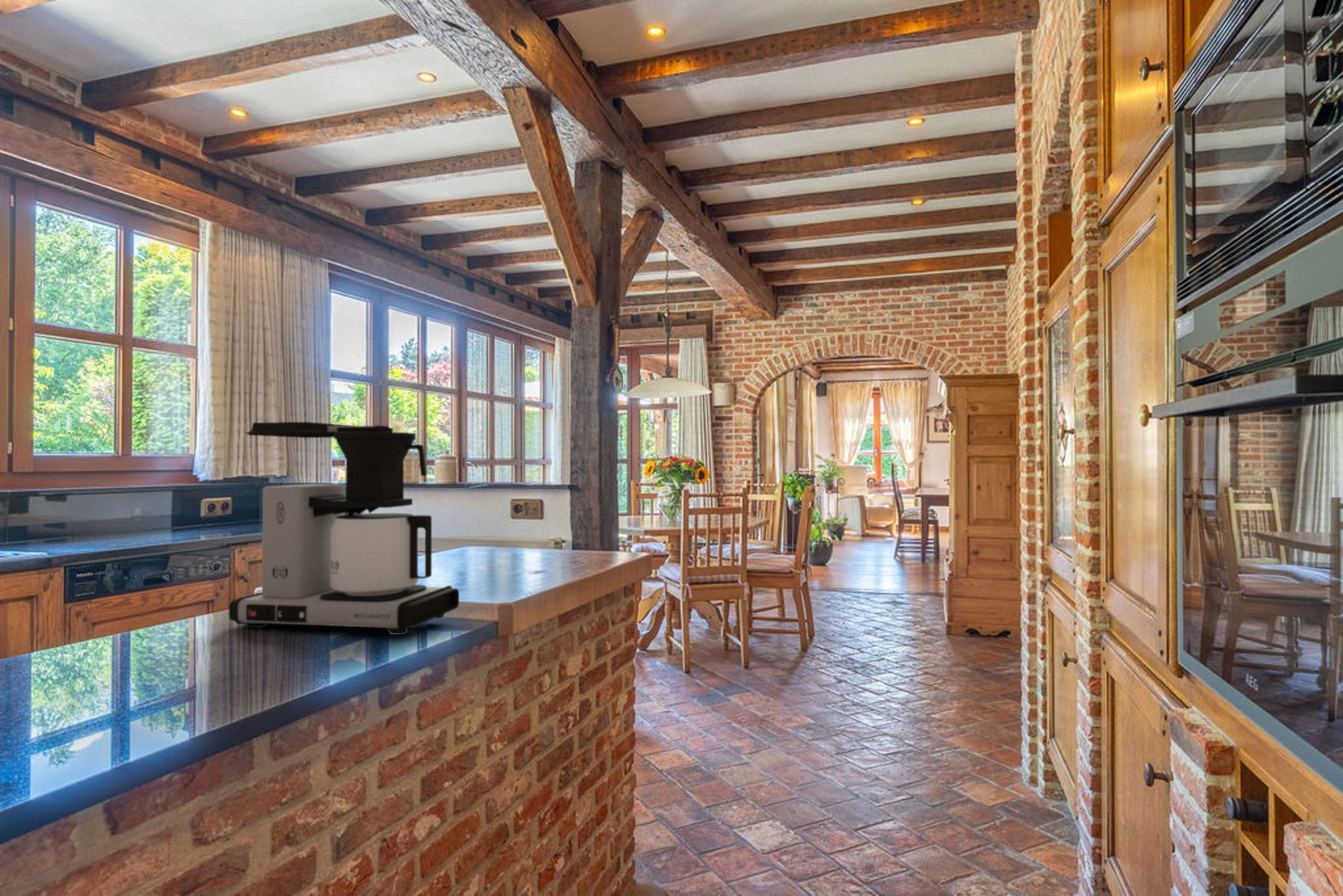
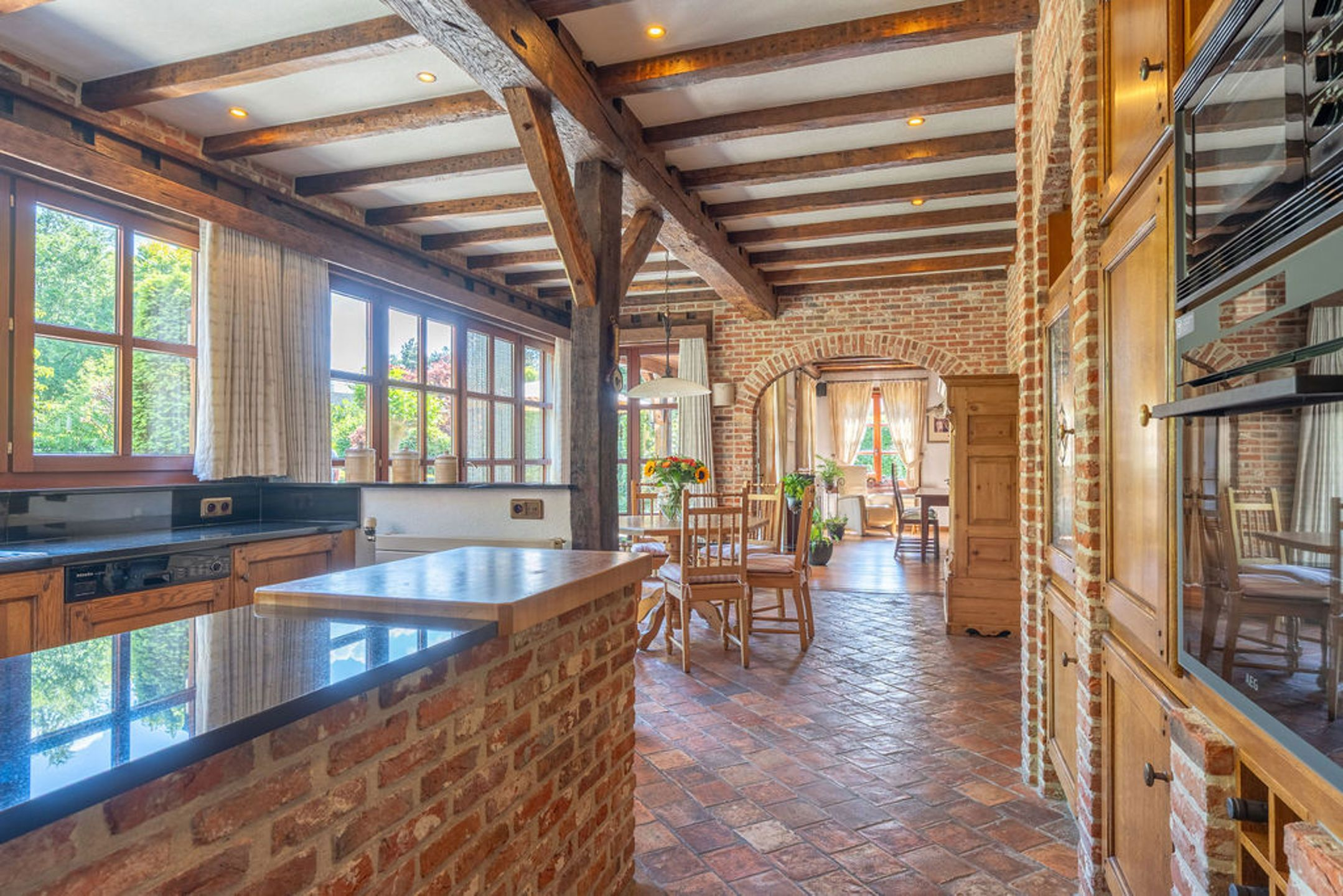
- coffee maker [228,421,460,635]
